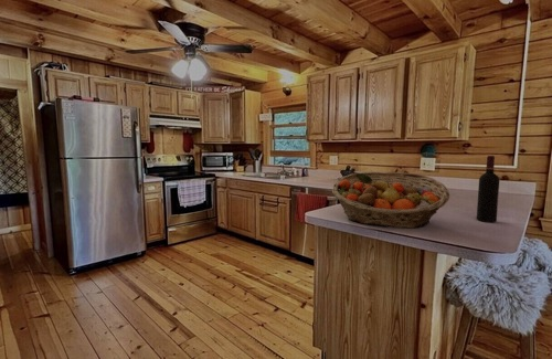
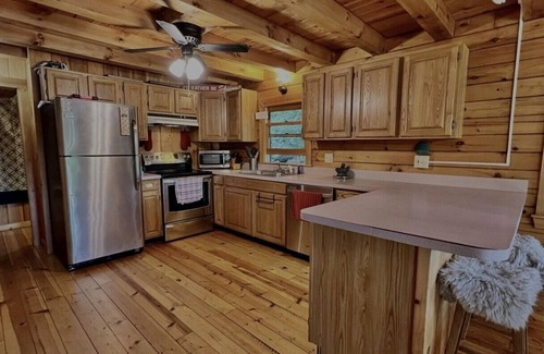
- wine bottle [476,155,500,223]
- fruit basket [331,171,450,229]
